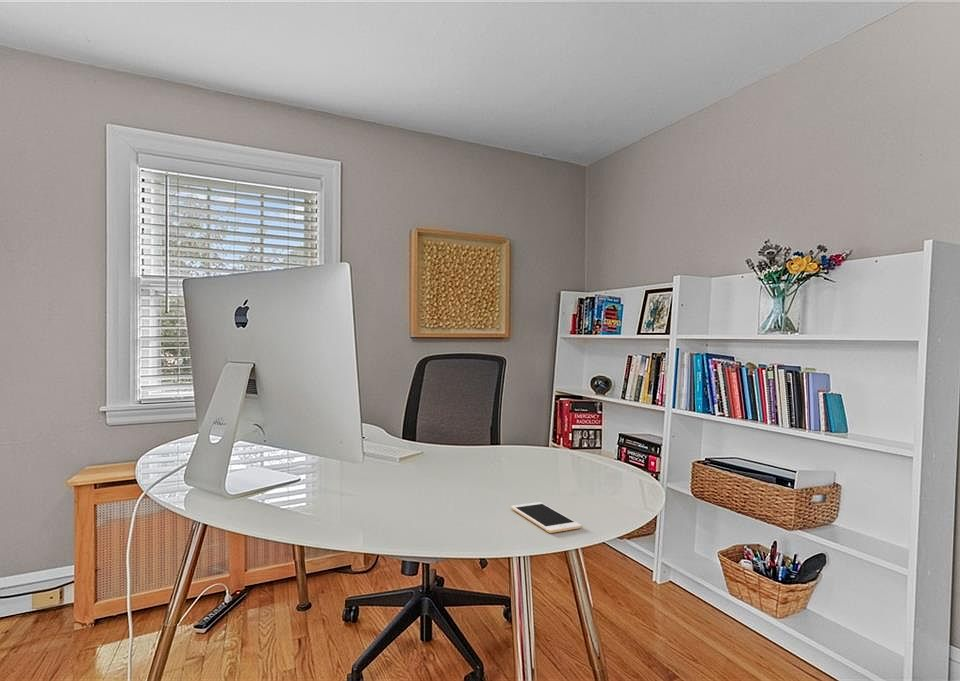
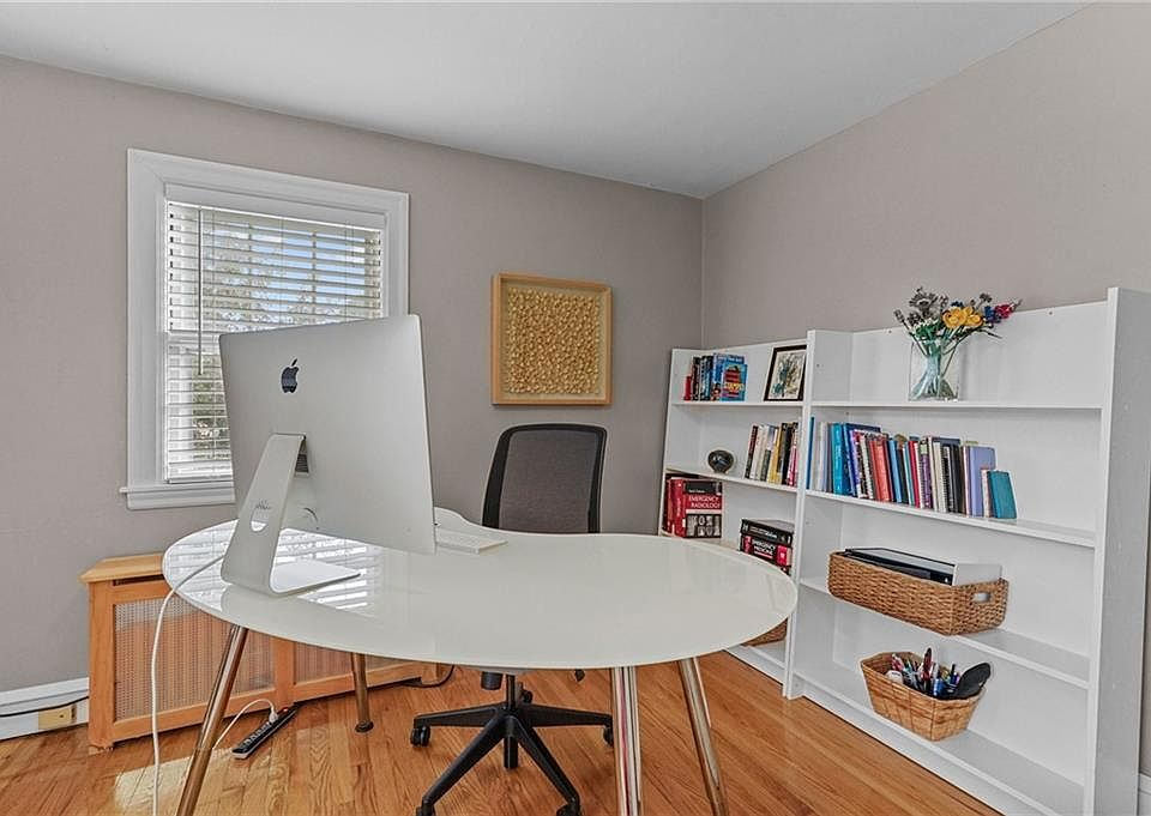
- cell phone [510,501,582,534]
